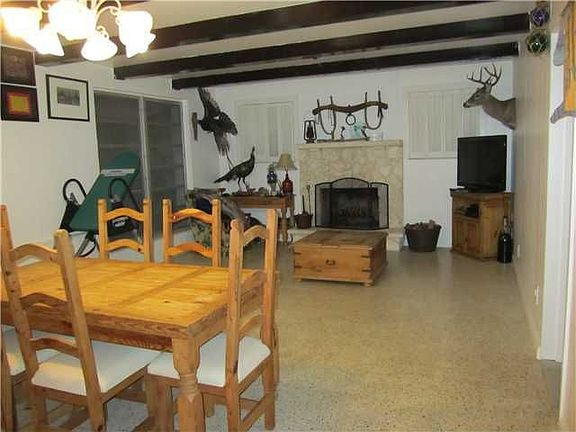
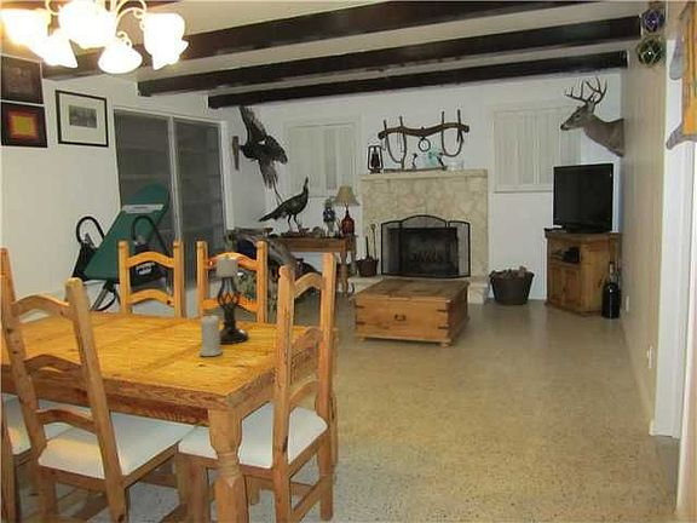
+ candle holder [211,253,250,345]
+ candle [198,315,224,357]
